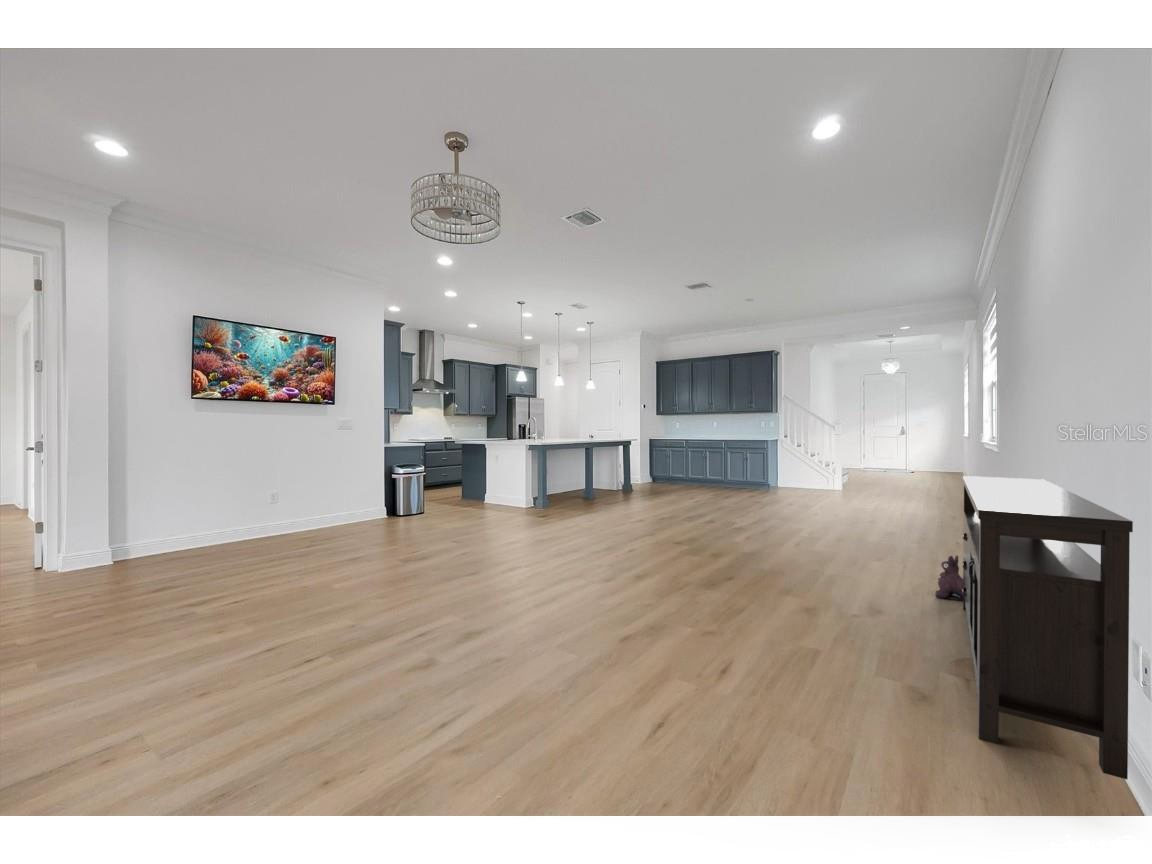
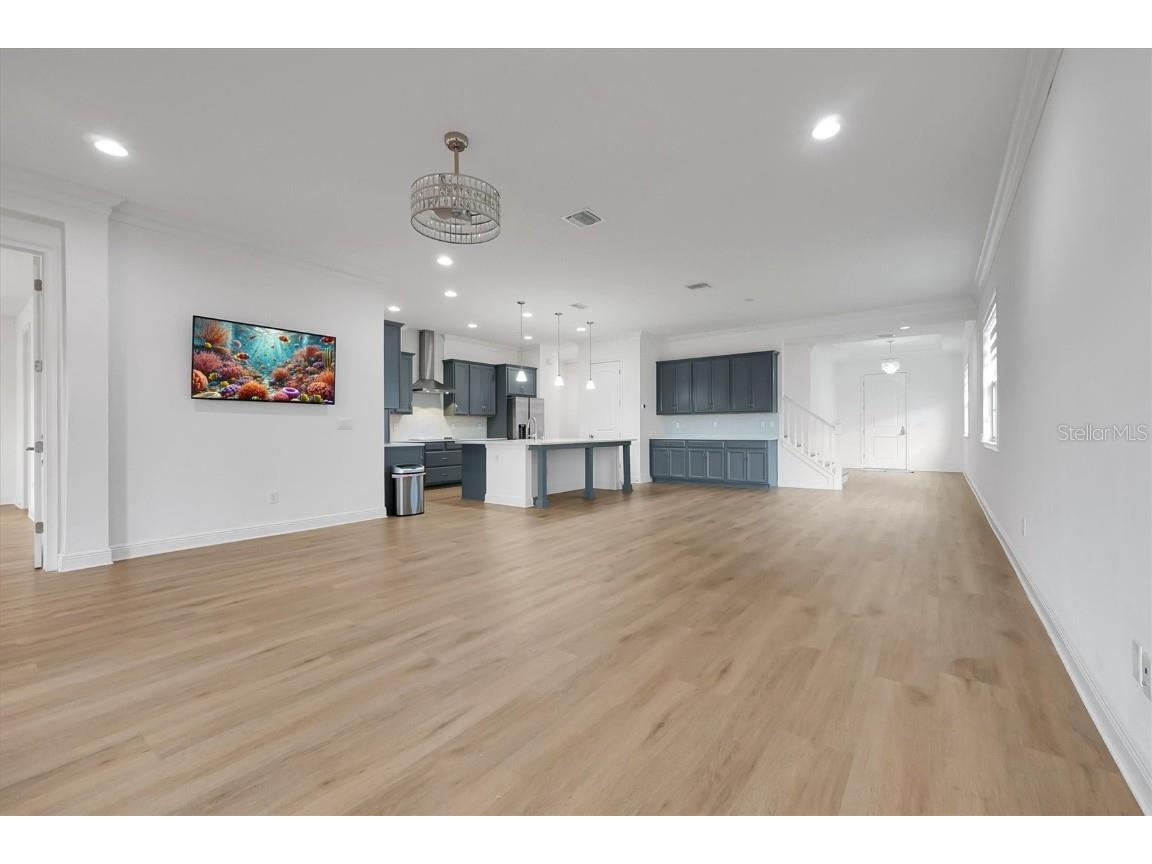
- media console [961,475,1134,780]
- plush toy [934,554,963,601]
